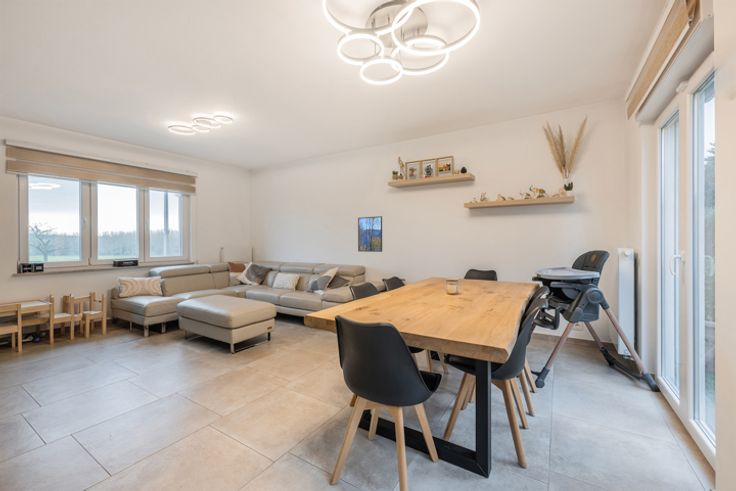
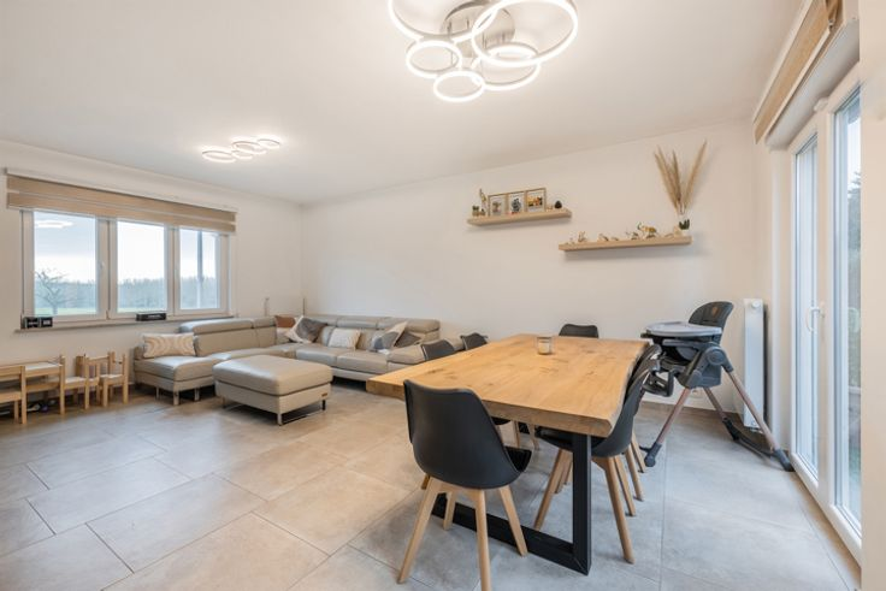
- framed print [357,215,383,253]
